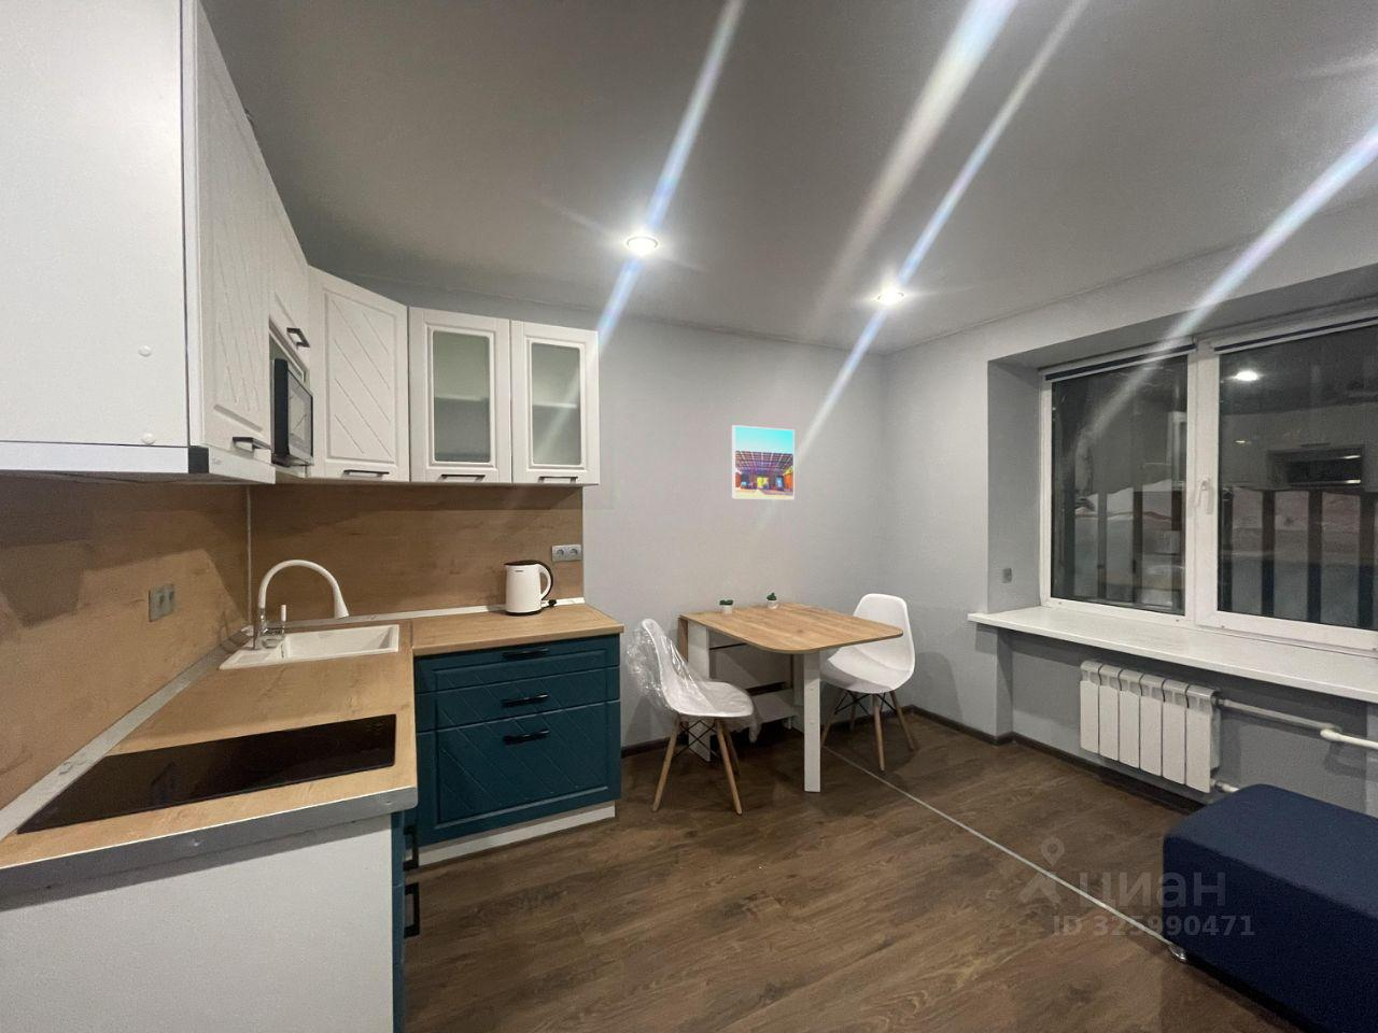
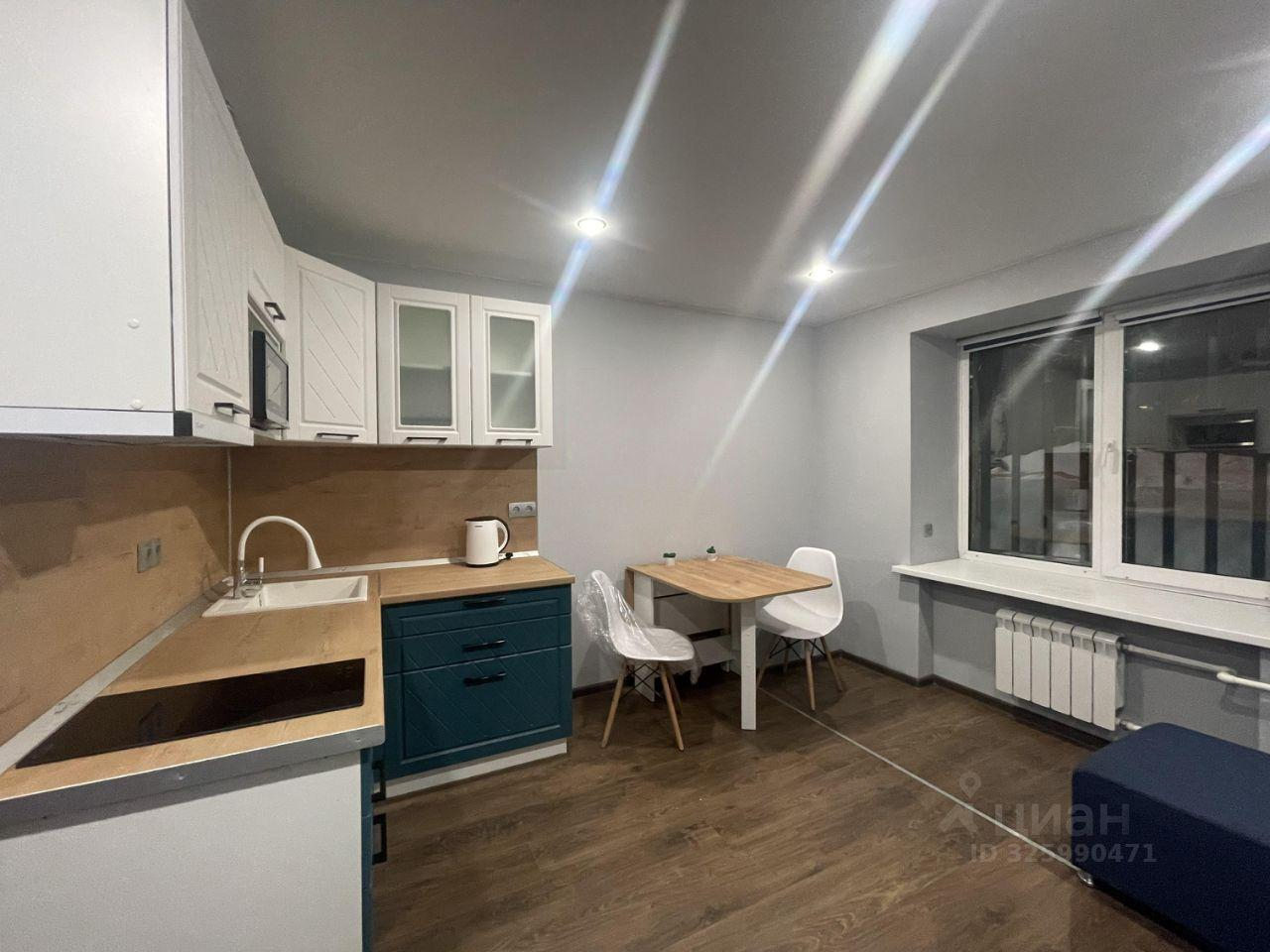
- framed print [731,424,795,500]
